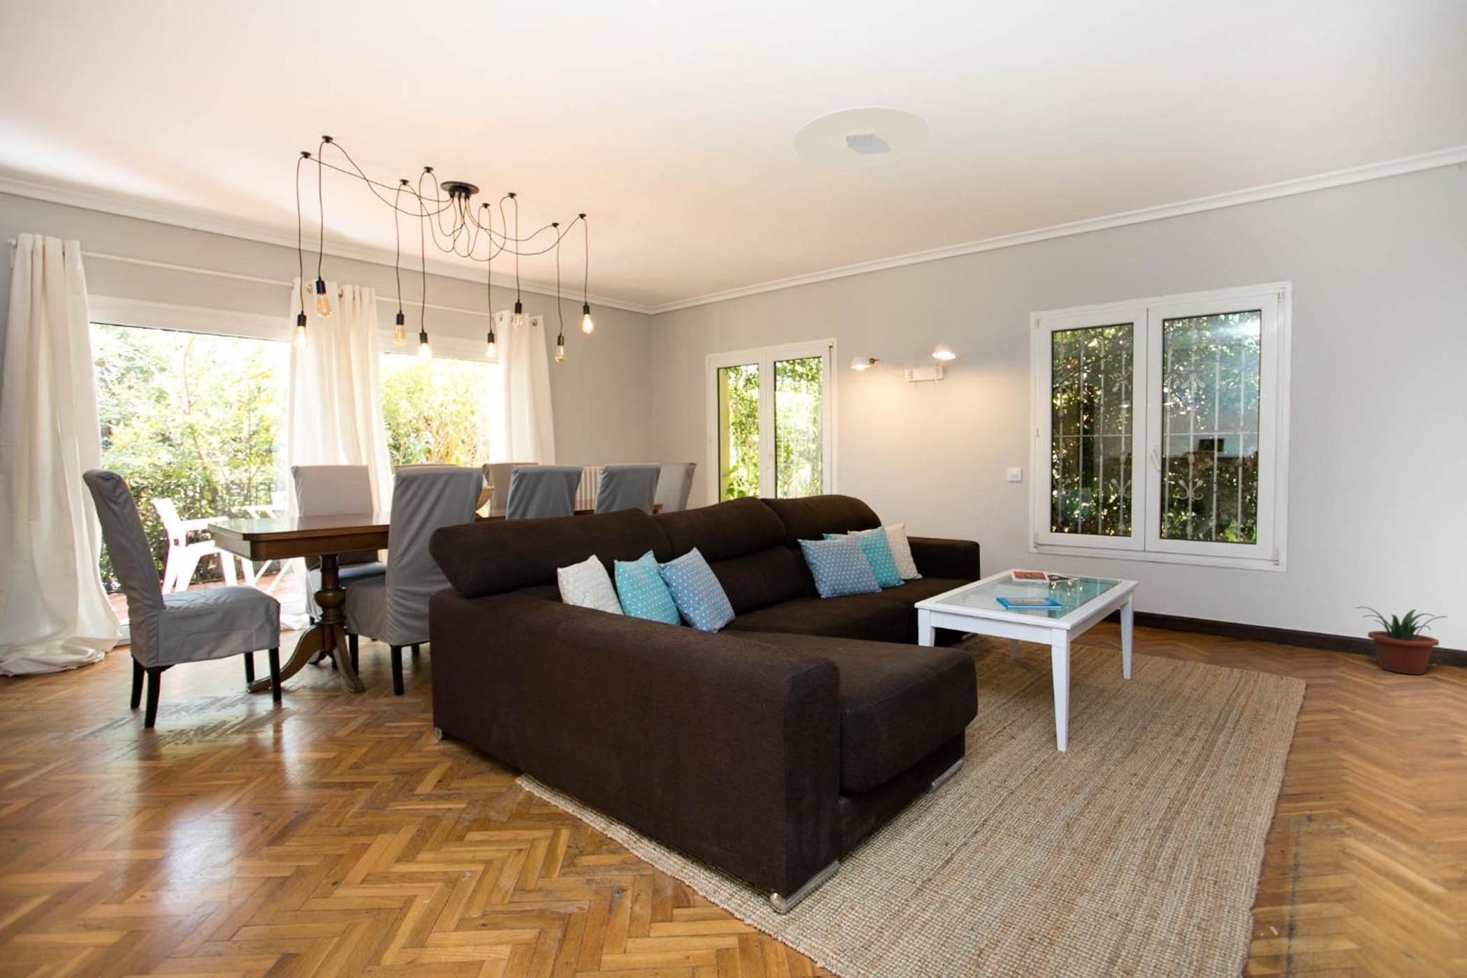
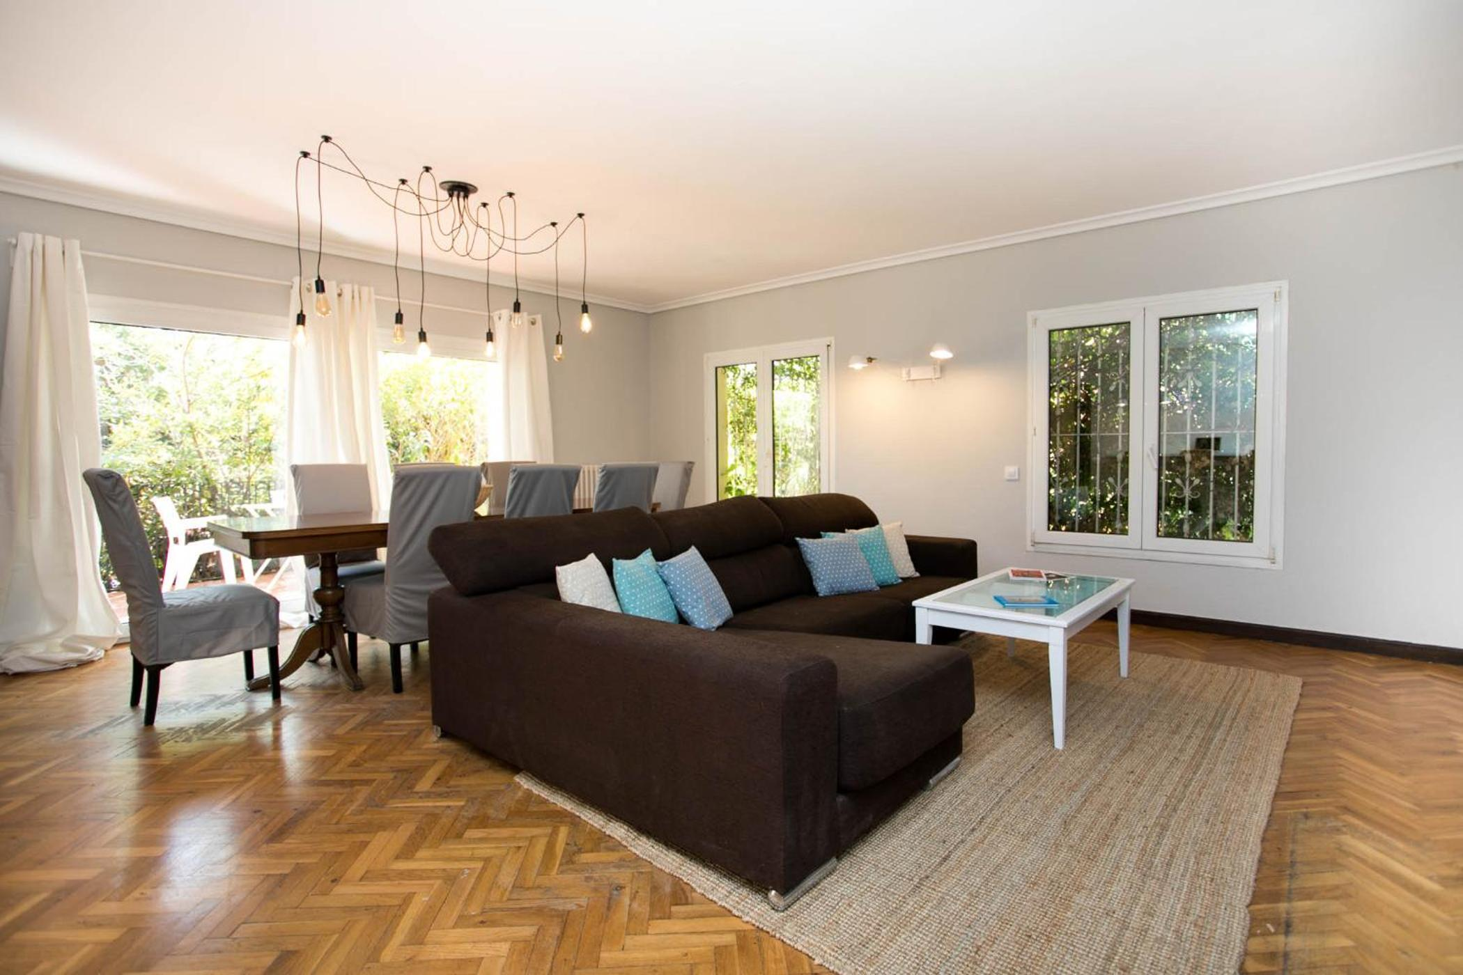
- ceiling light [791,106,930,170]
- potted plant [1355,607,1448,675]
